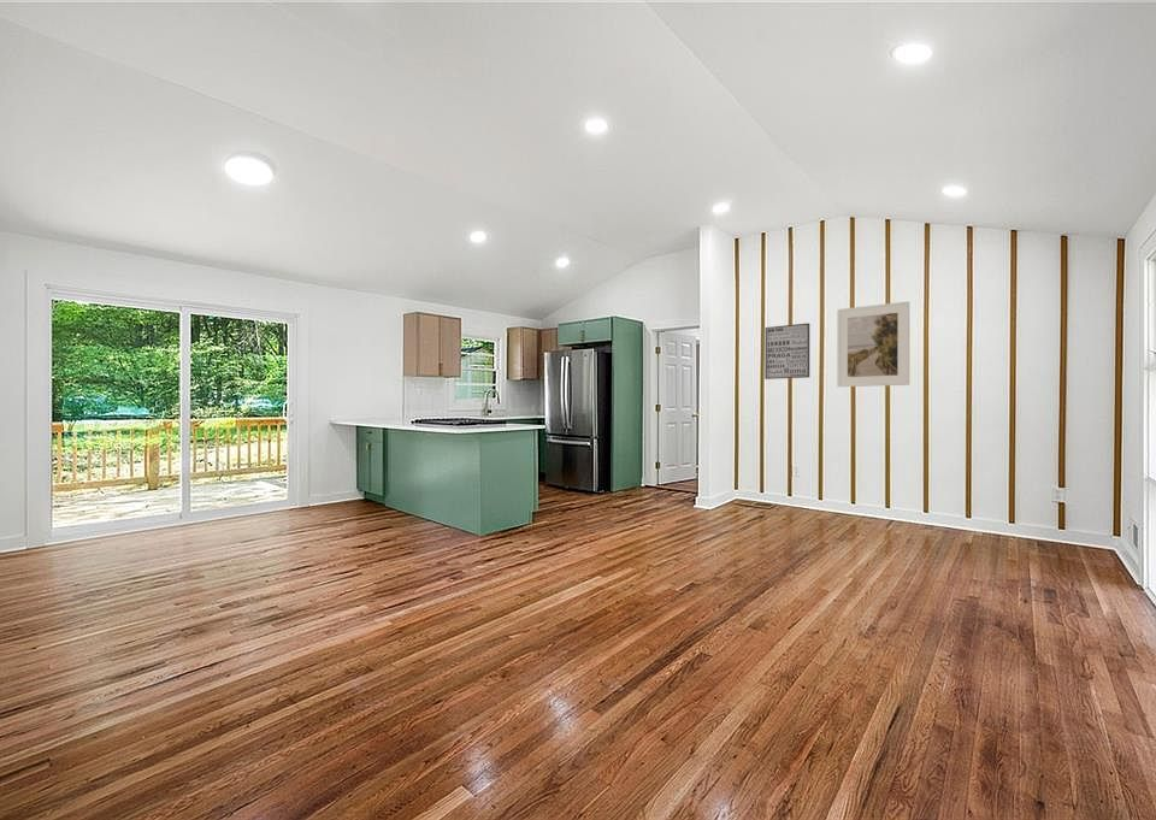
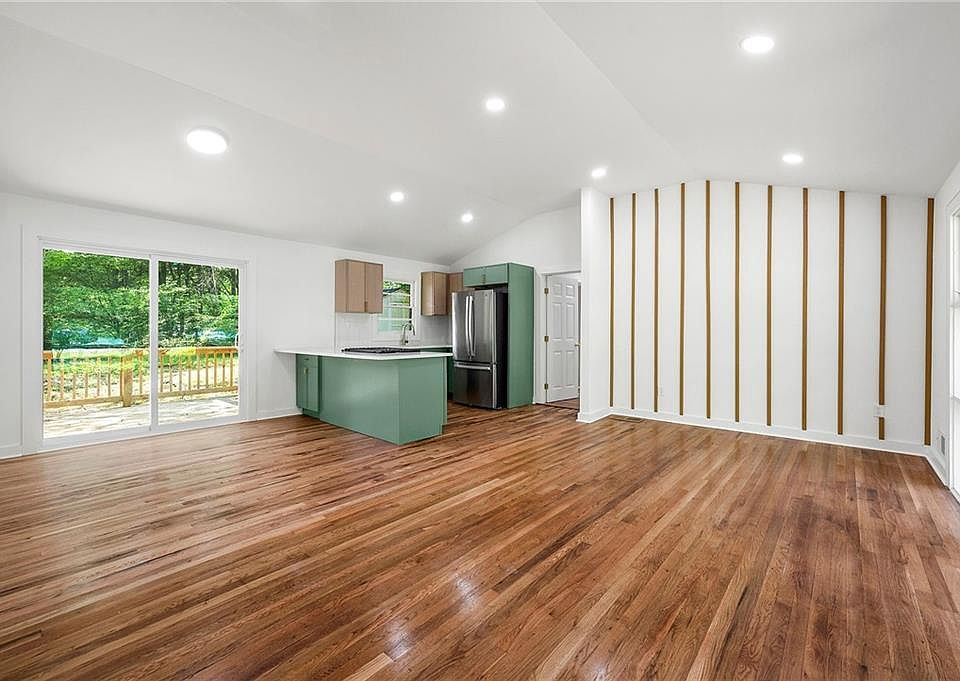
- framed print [836,300,910,388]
- wall art [763,321,810,380]
